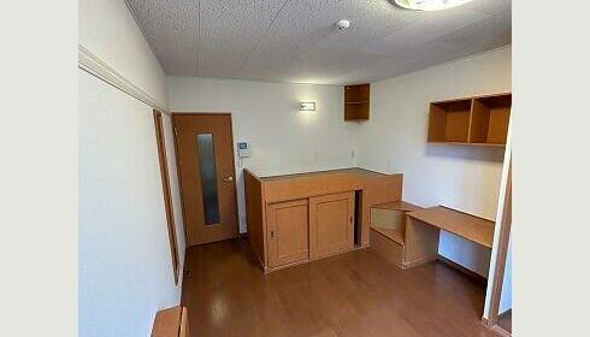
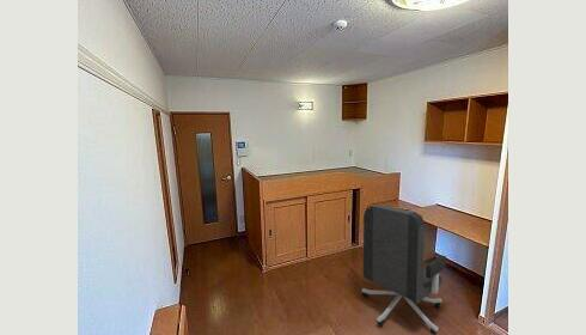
+ office chair [361,203,447,335]
